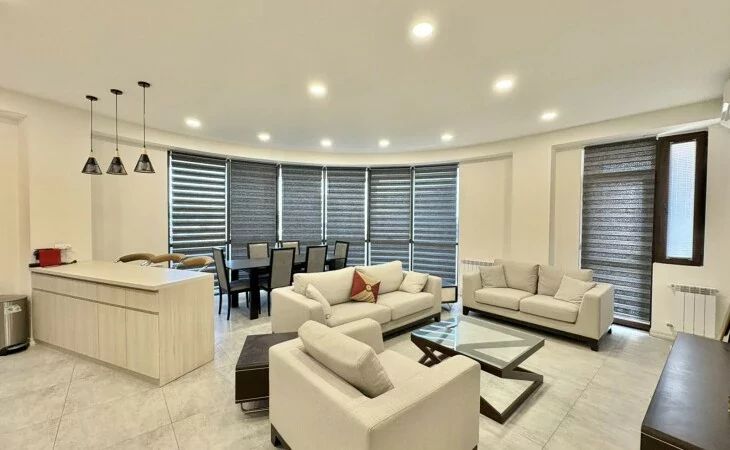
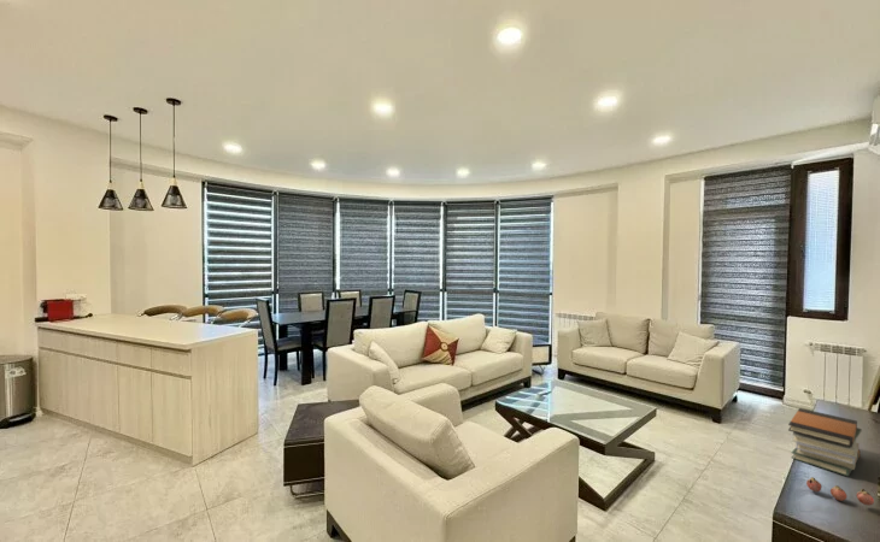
+ book stack [787,407,863,477]
+ decorative ball [805,476,875,507]
